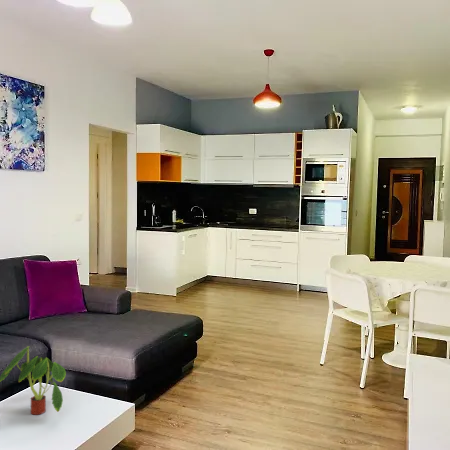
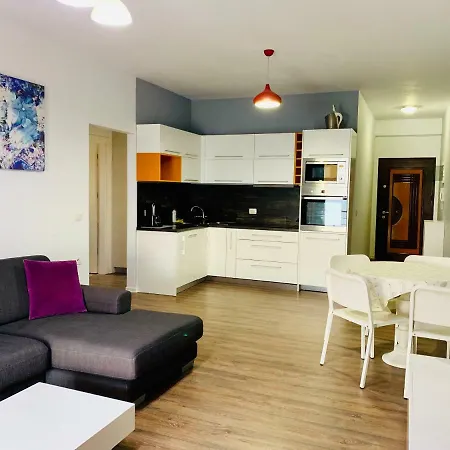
- plant [0,346,67,416]
